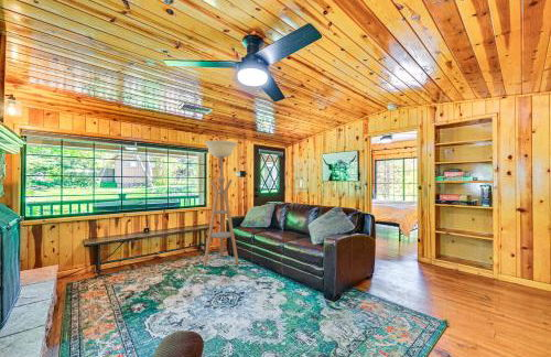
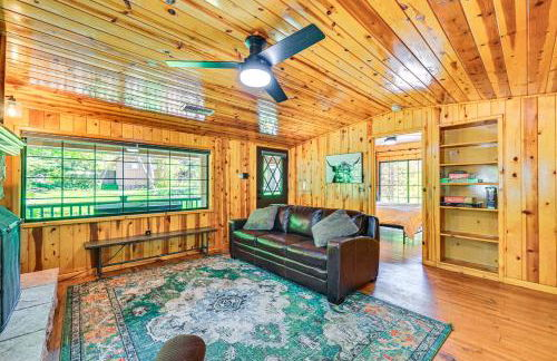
- floor lamp [203,140,240,268]
